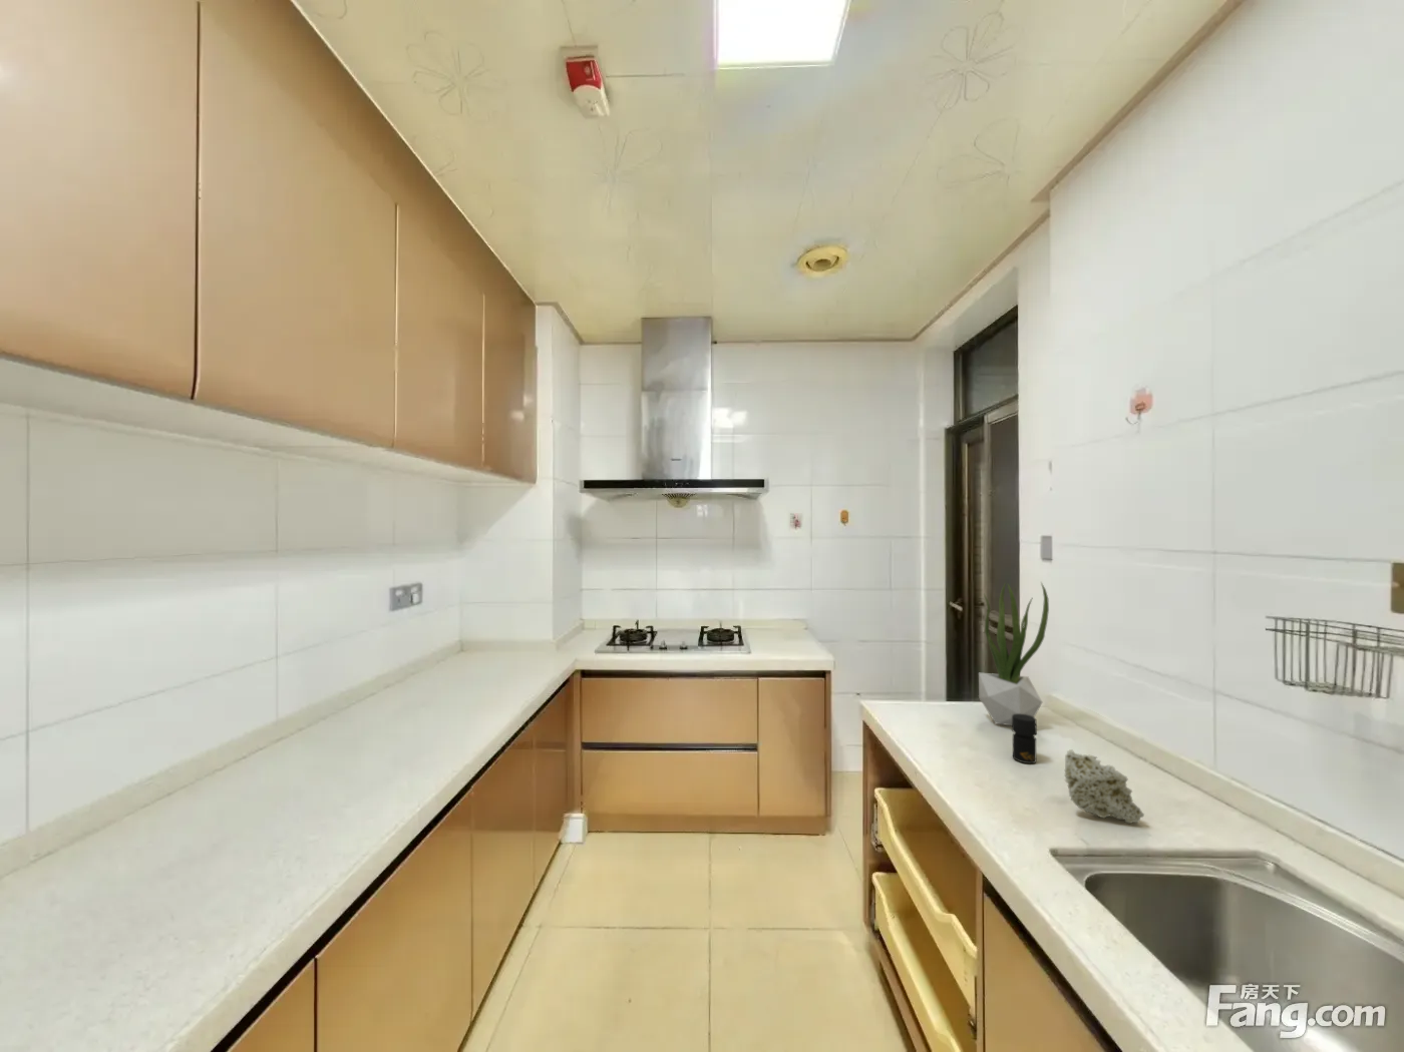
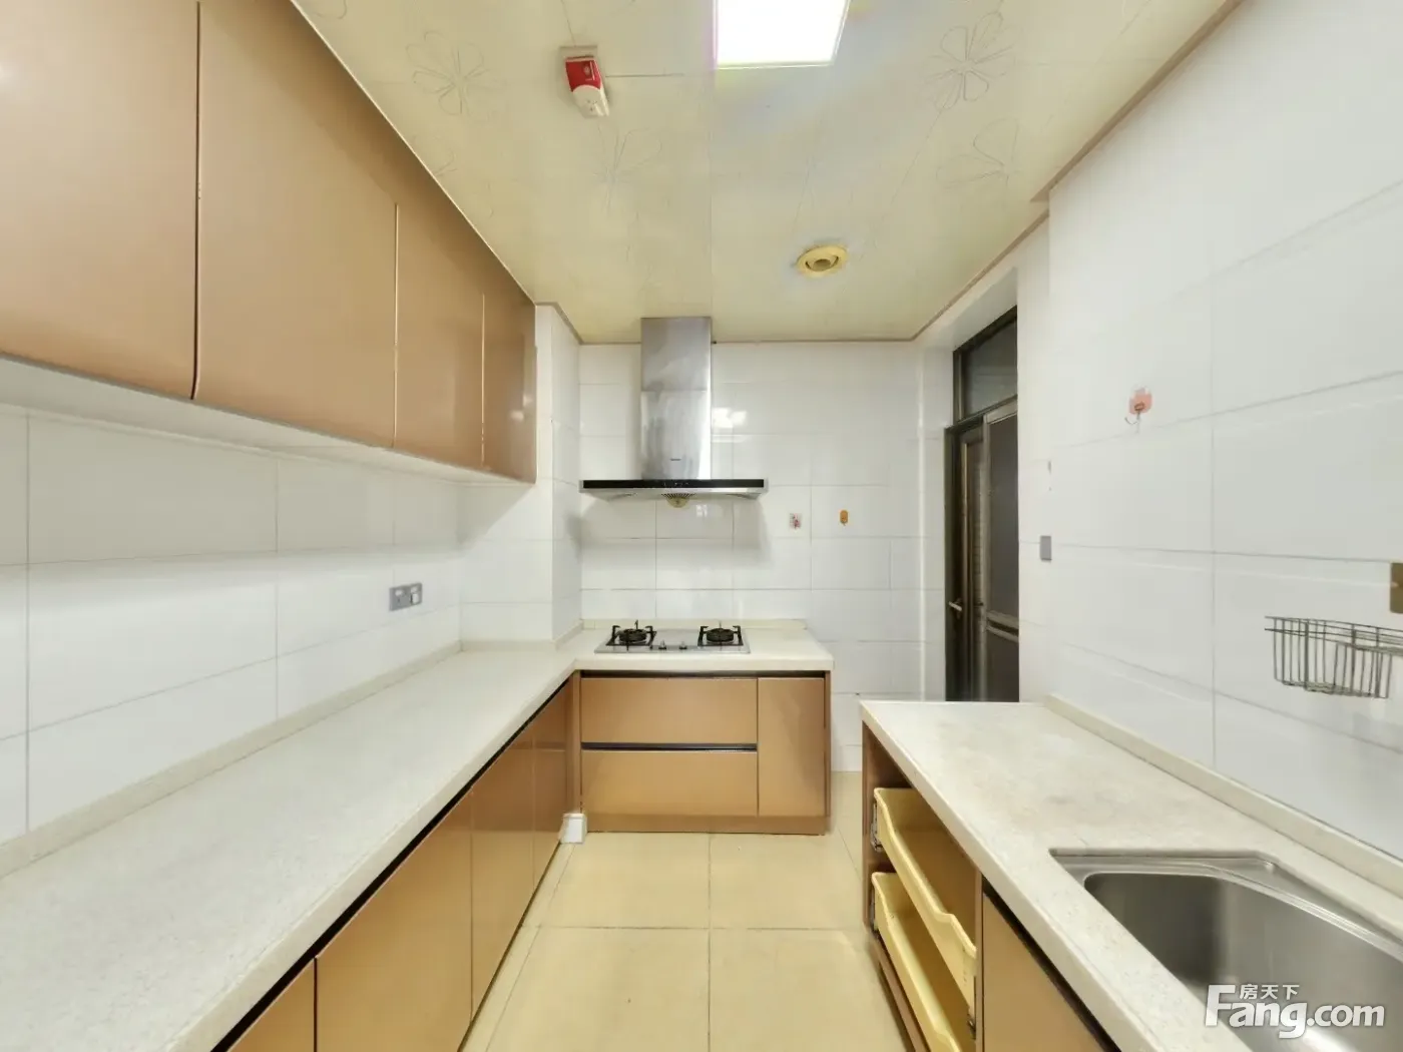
- jar [1010,714,1038,765]
- potted plant [977,581,1050,726]
- sponge [1064,748,1145,824]
